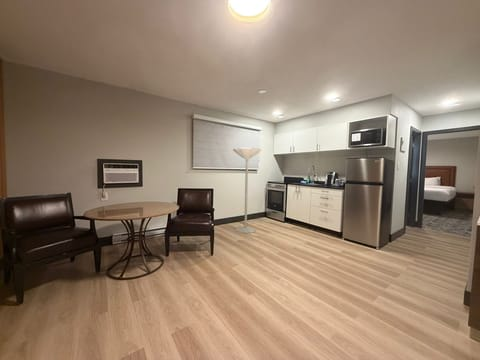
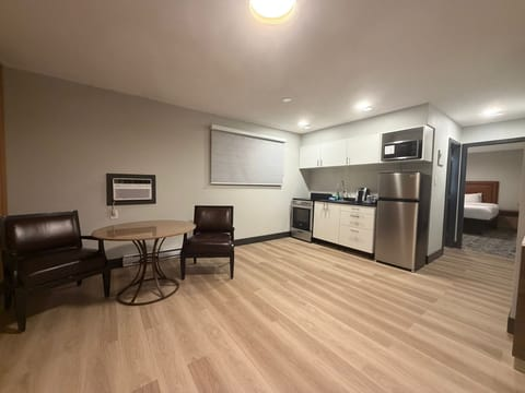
- floor lamp [232,147,262,234]
